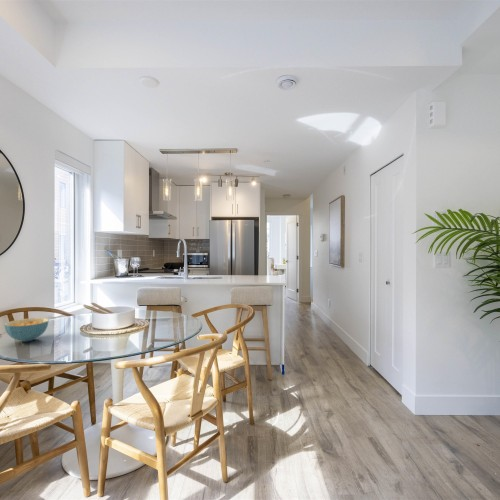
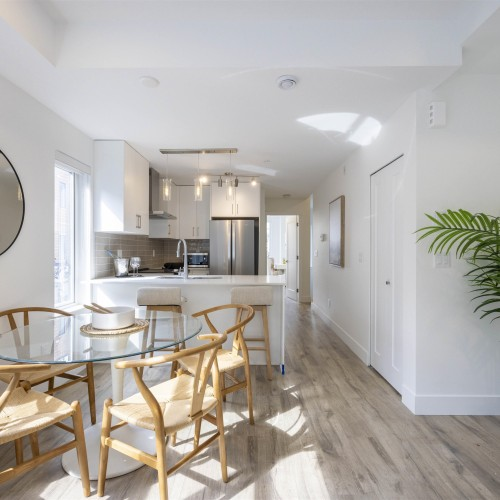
- cereal bowl [4,317,50,343]
